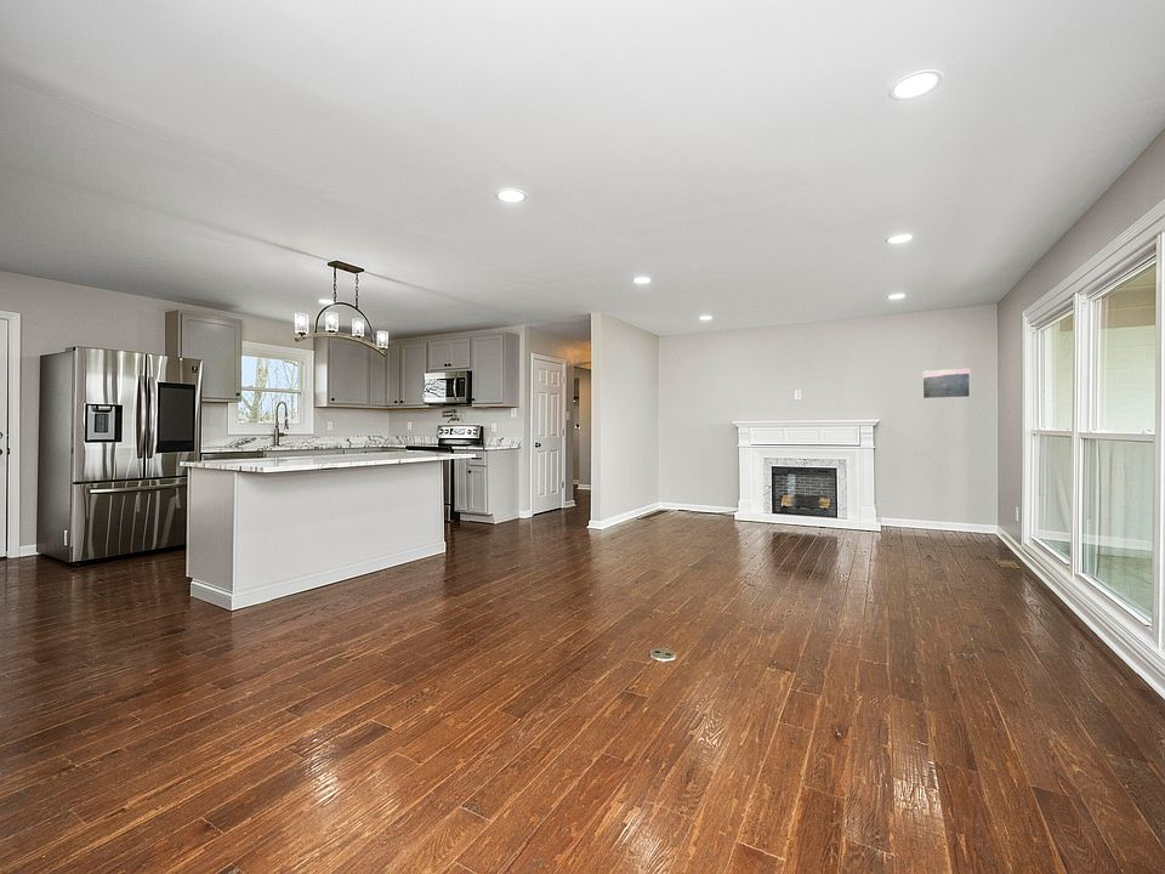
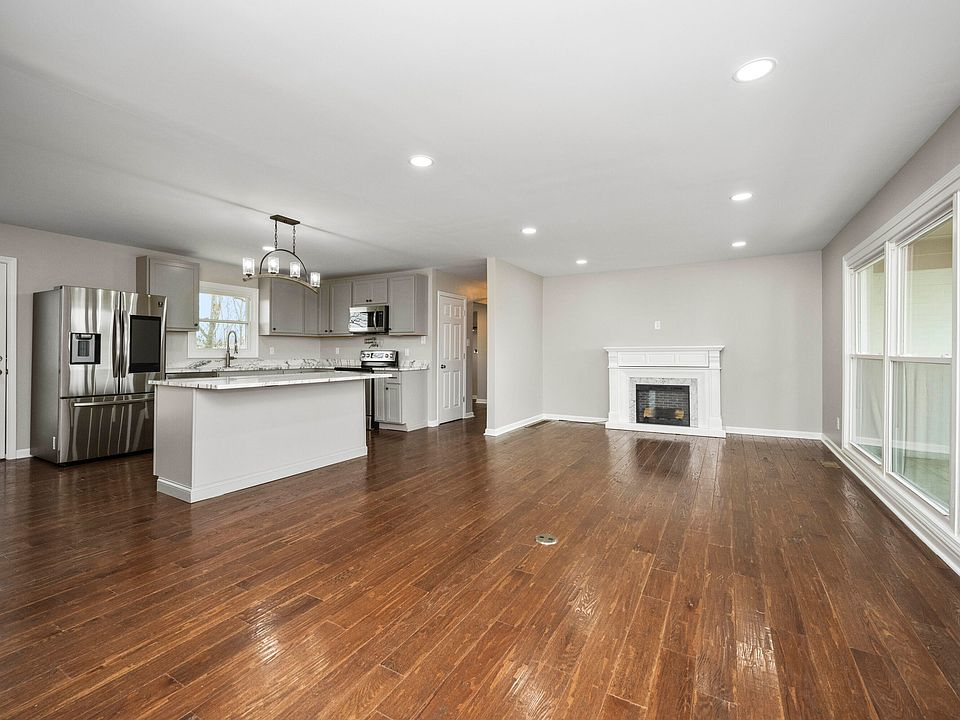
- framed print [921,368,971,399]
